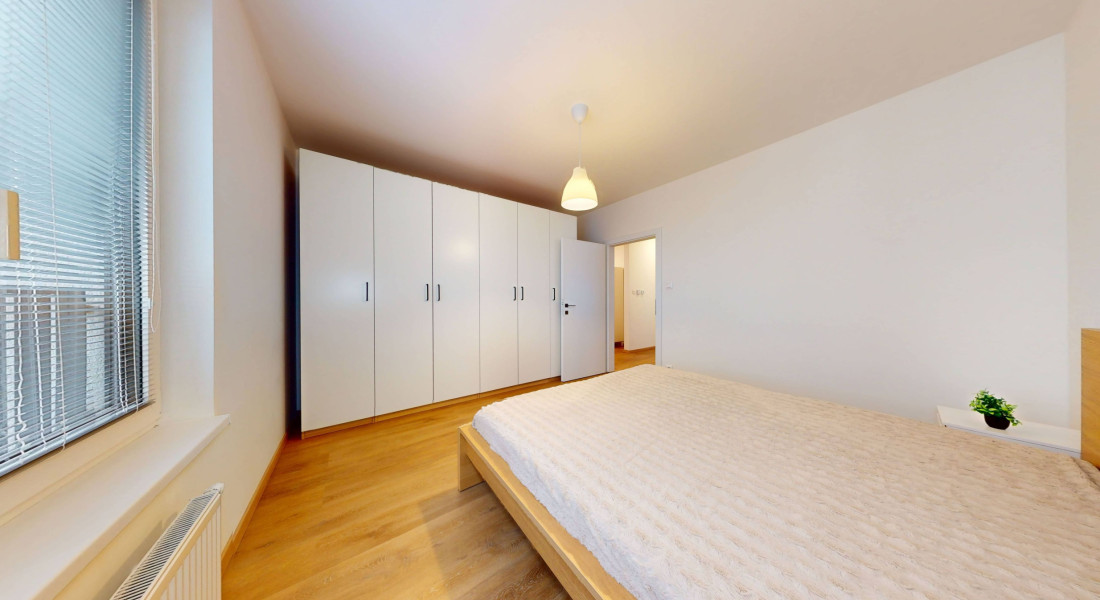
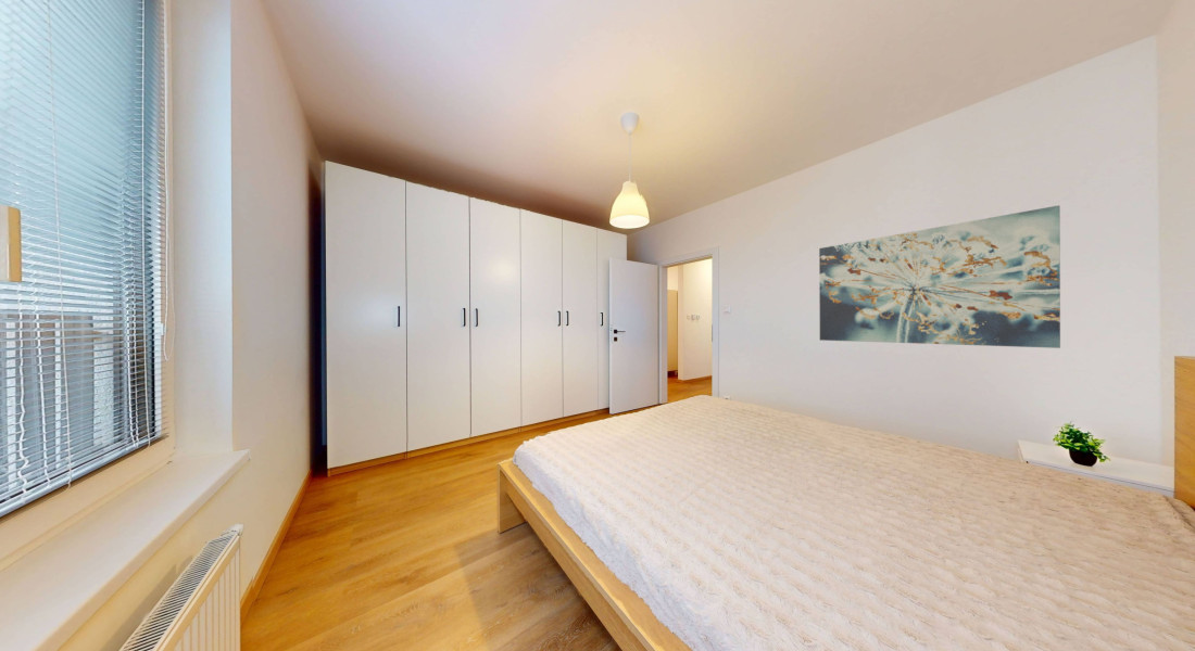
+ wall art [818,204,1061,349]
